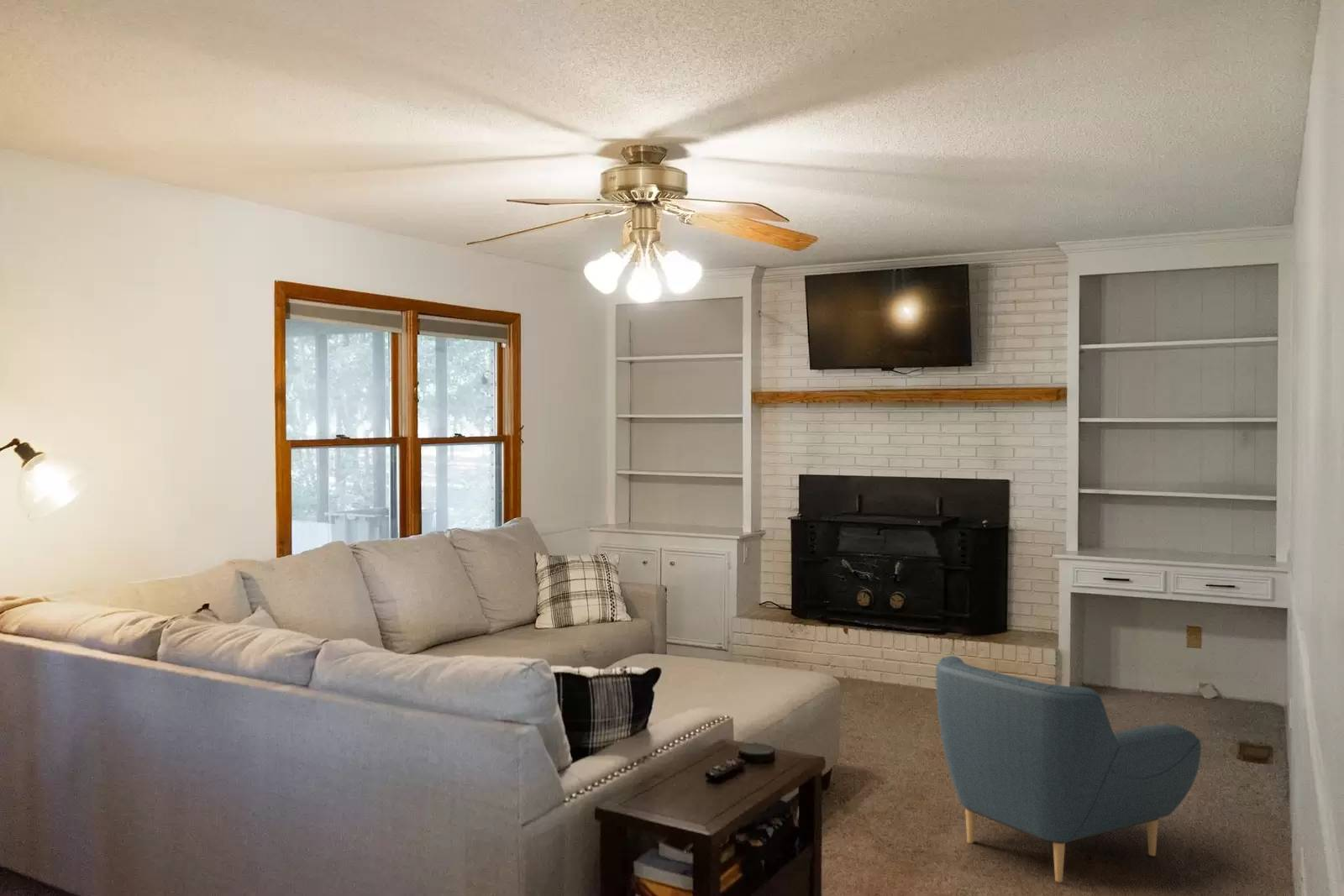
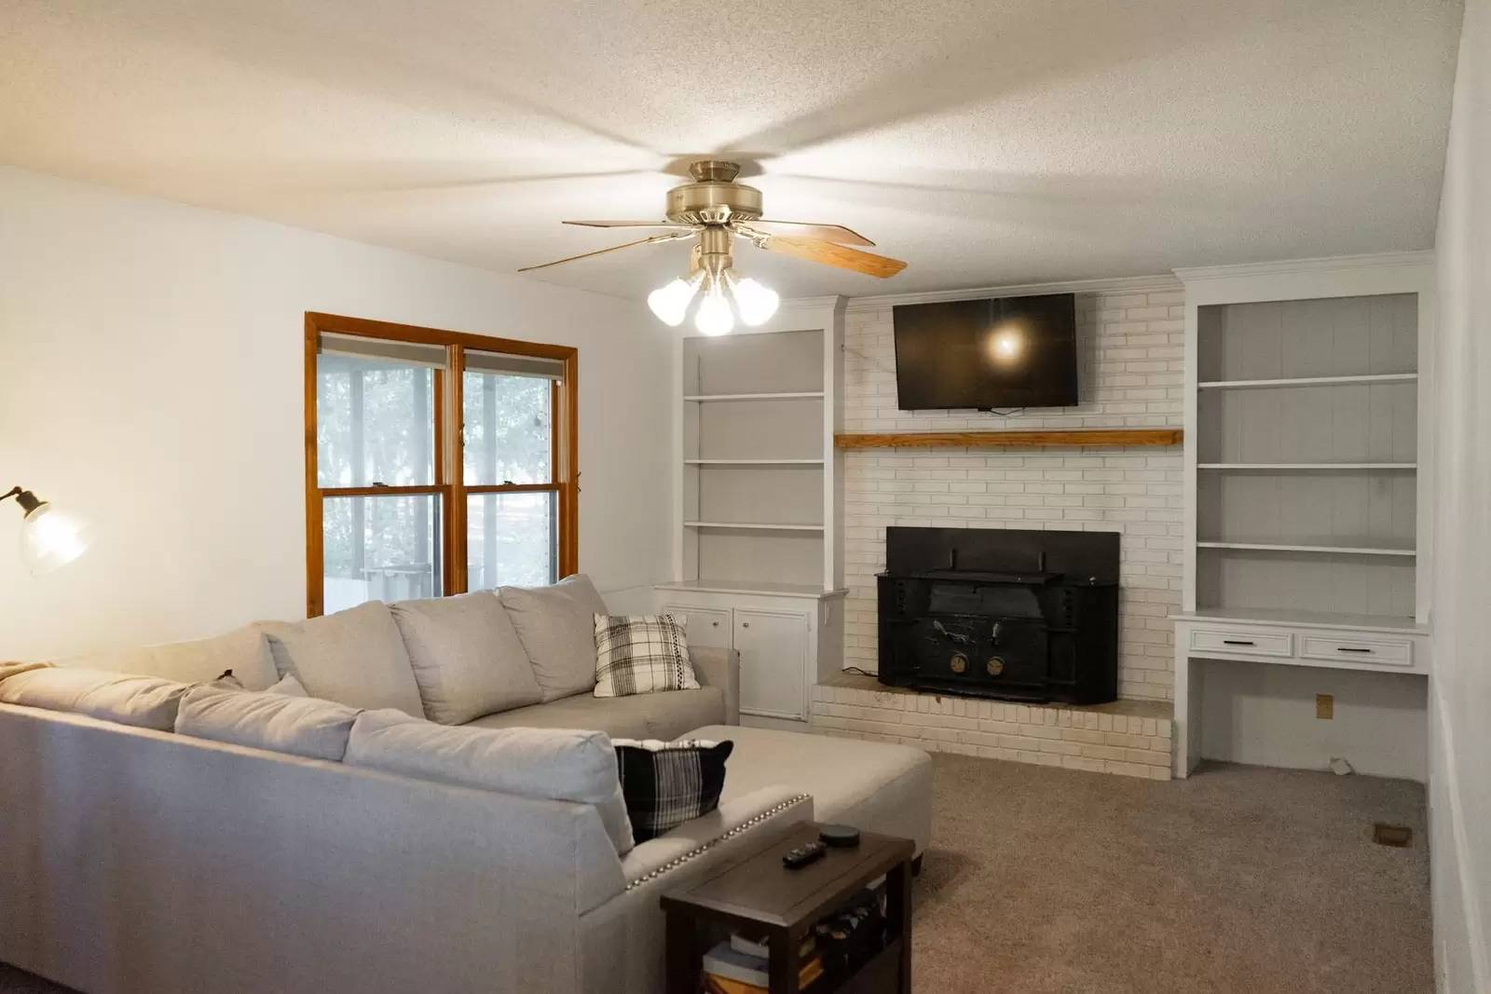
- armchair [935,655,1202,883]
